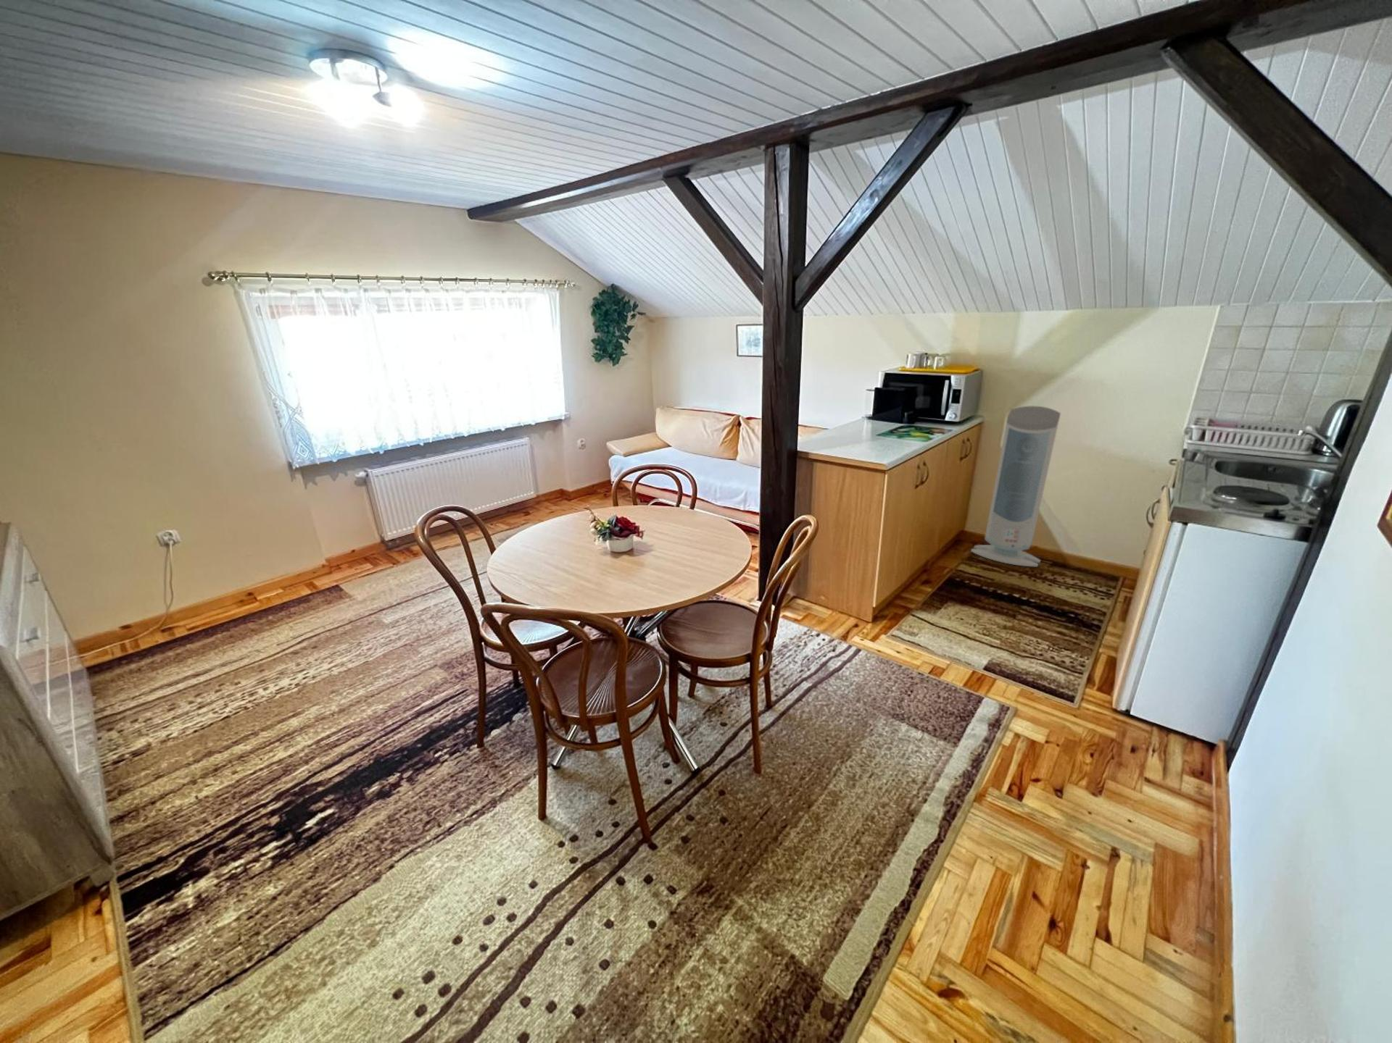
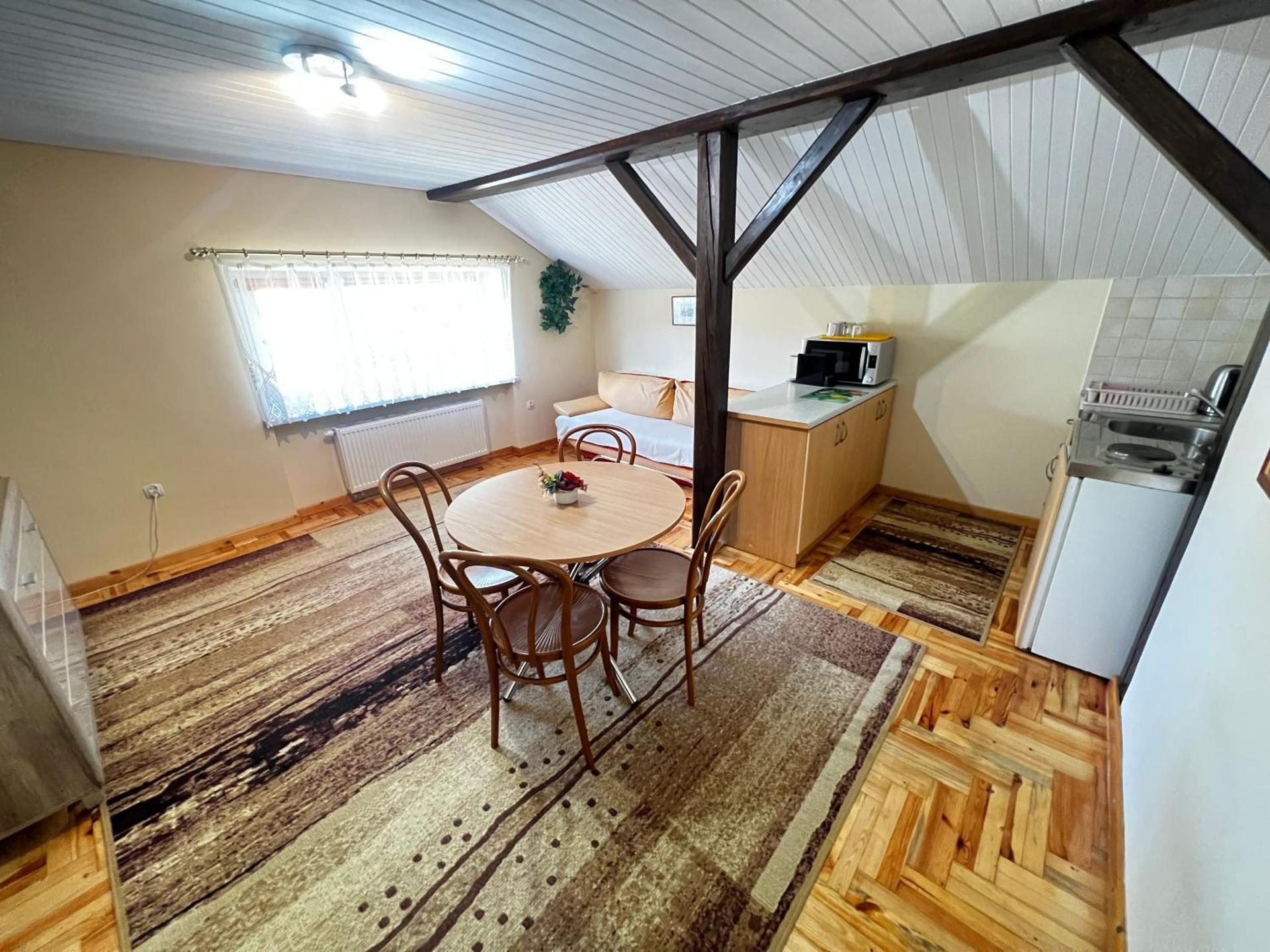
- air purifier [970,405,1061,568]
